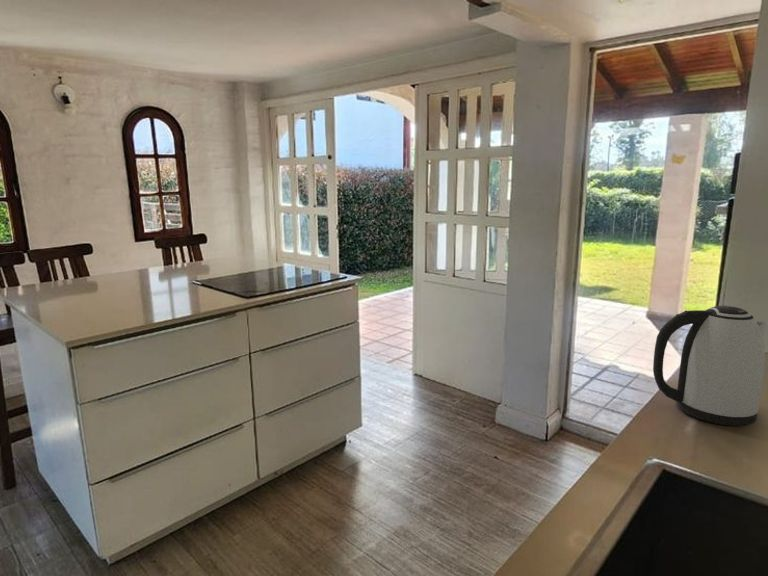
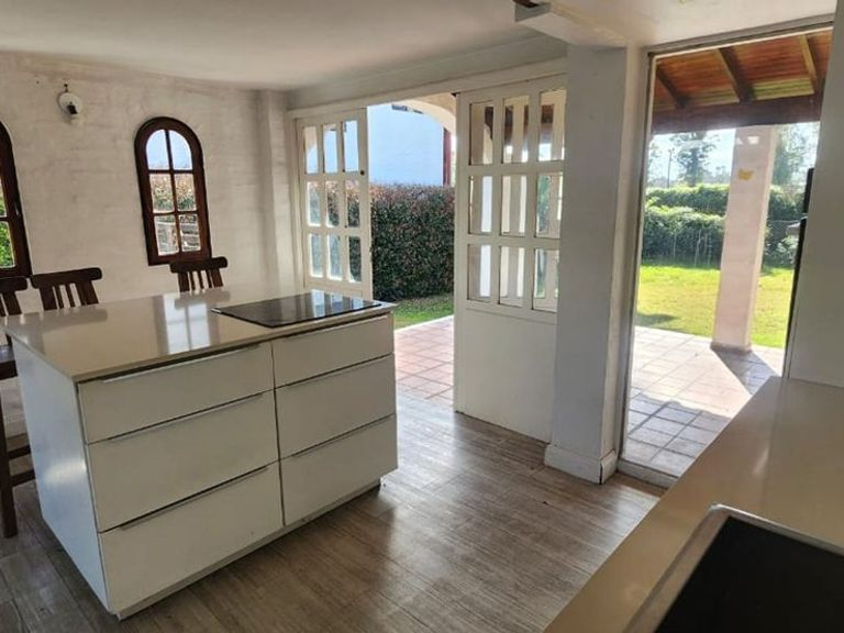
- kettle [652,304,768,427]
